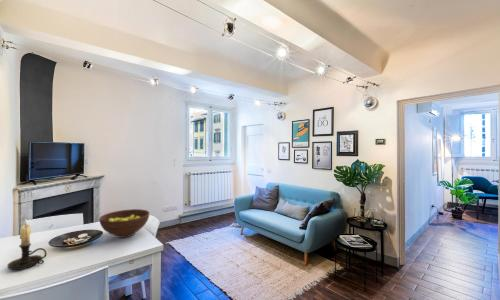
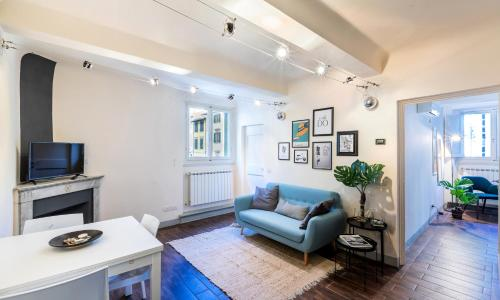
- fruit bowl [98,208,150,239]
- candle holder [7,218,48,271]
